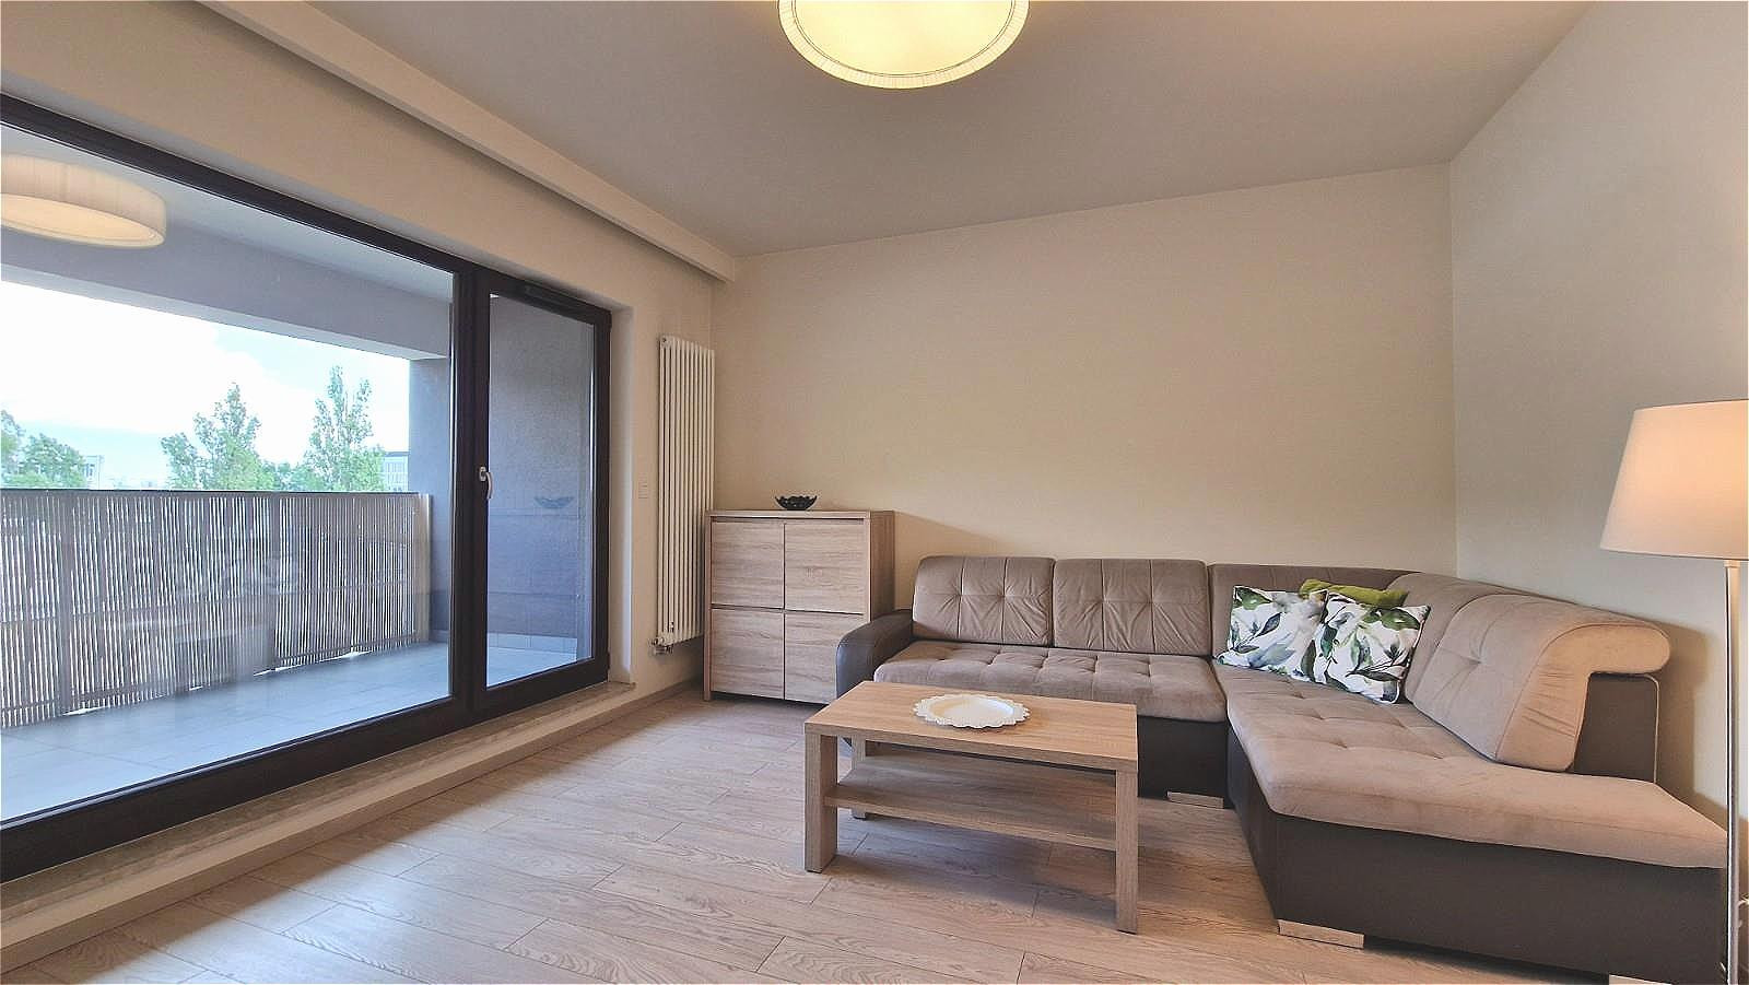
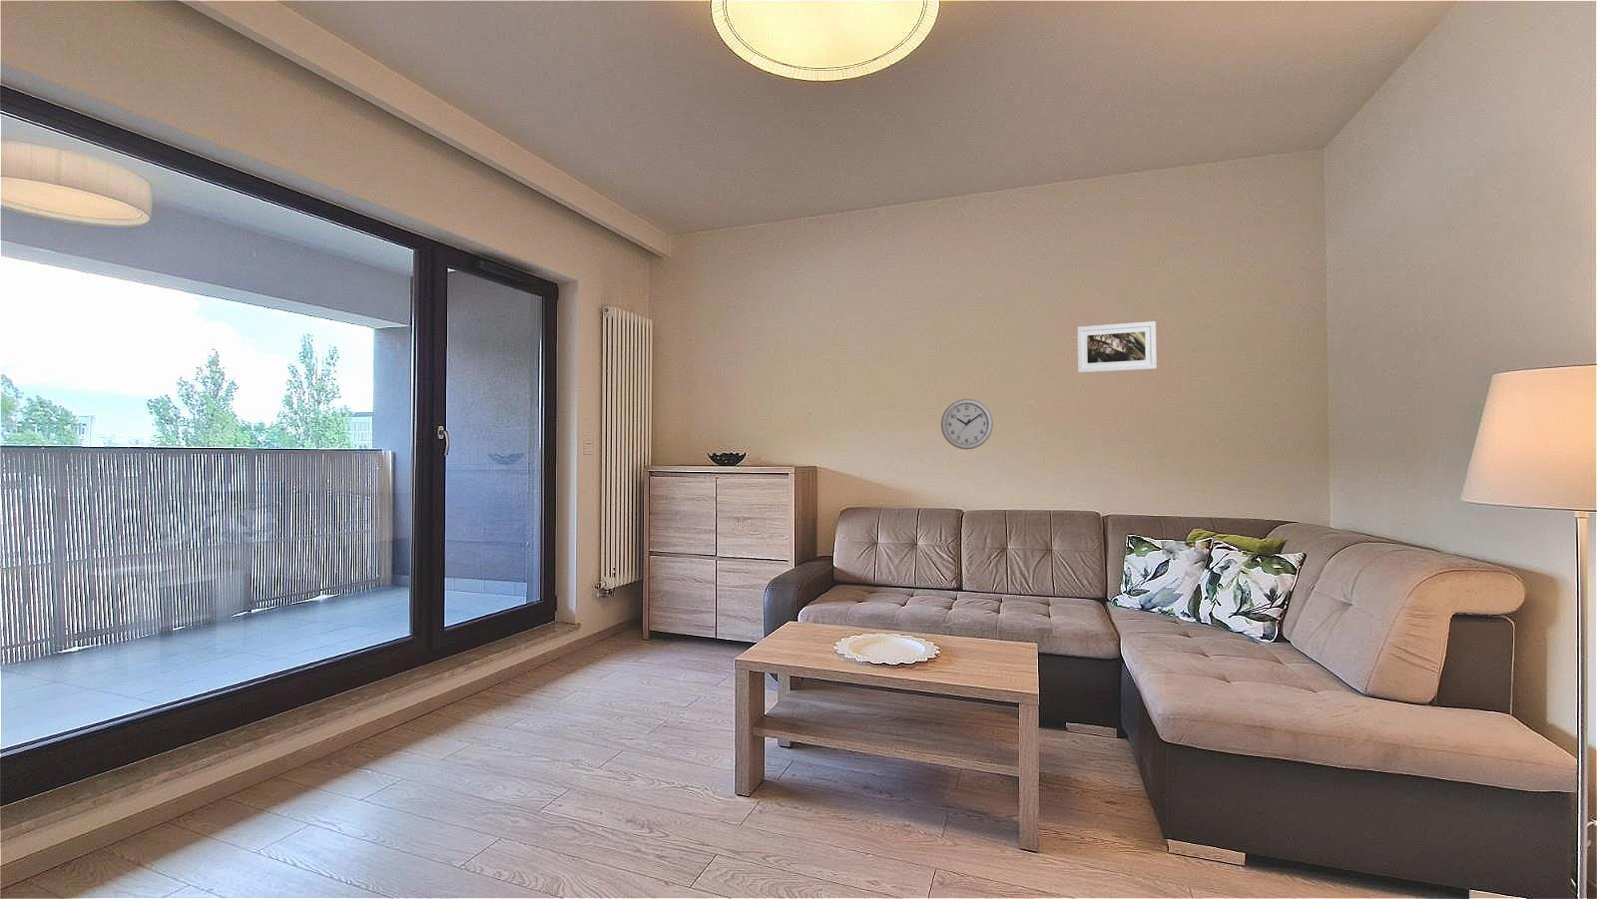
+ wall clock [940,398,994,450]
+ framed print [1076,320,1157,374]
